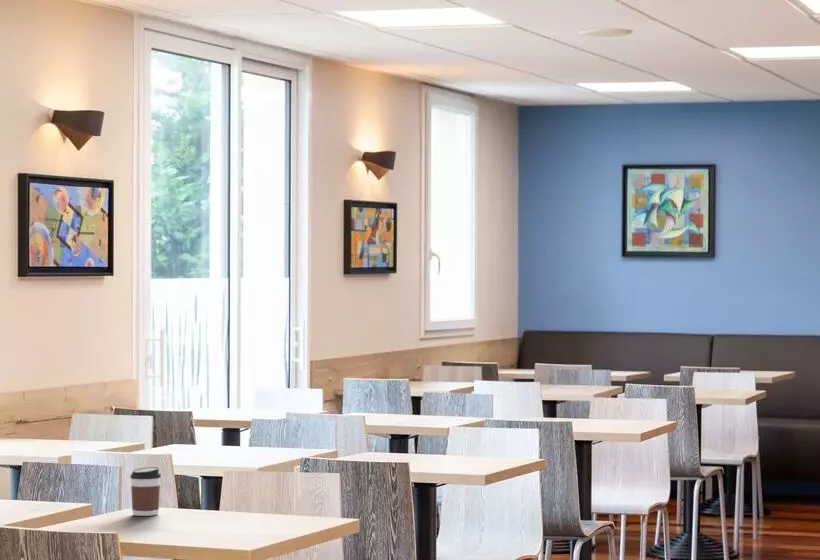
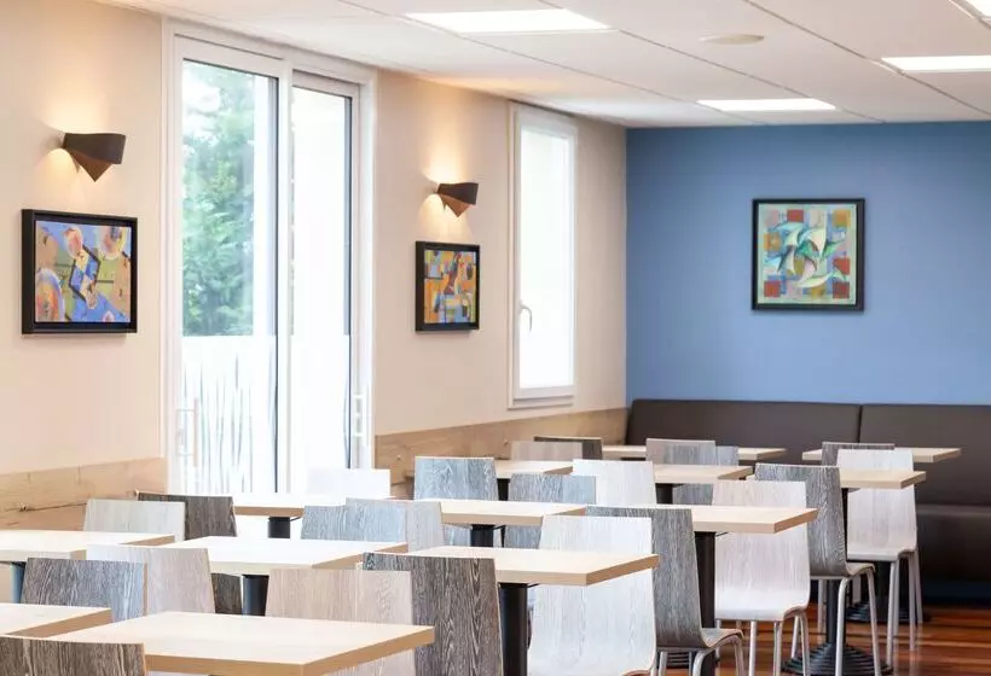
- coffee cup [129,466,162,517]
